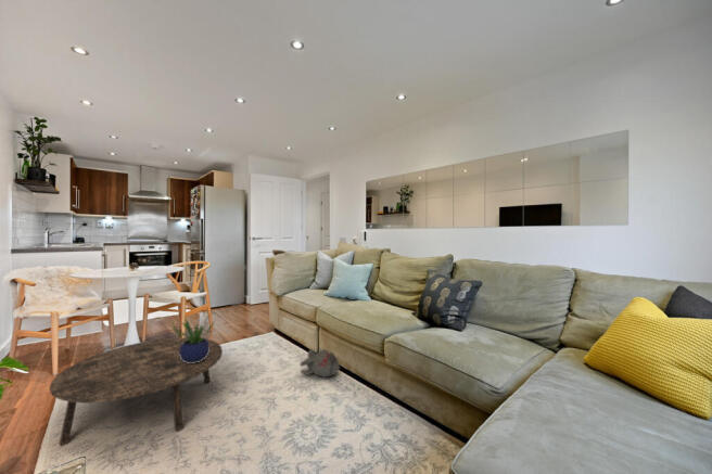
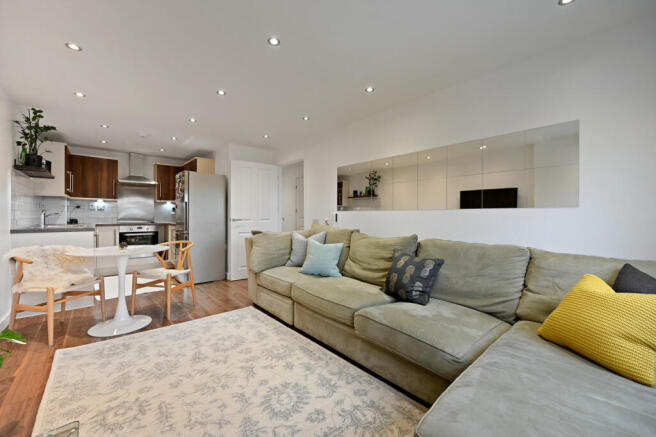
- potted plant [171,313,216,363]
- coffee table [49,336,224,447]
- plush toy [300,346,341,379]
